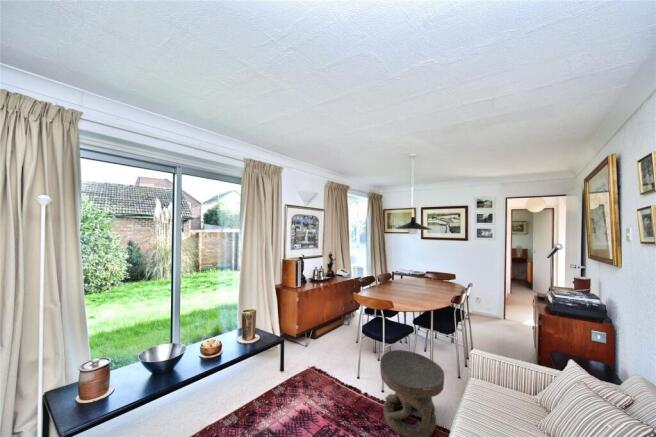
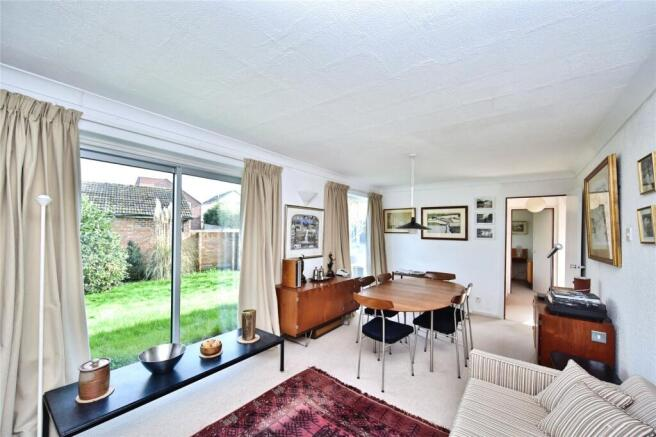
- carved stool [379,349,445,437]
